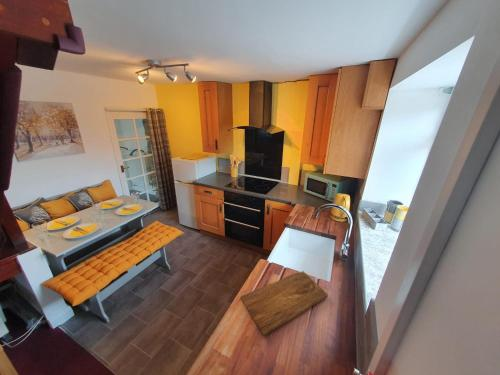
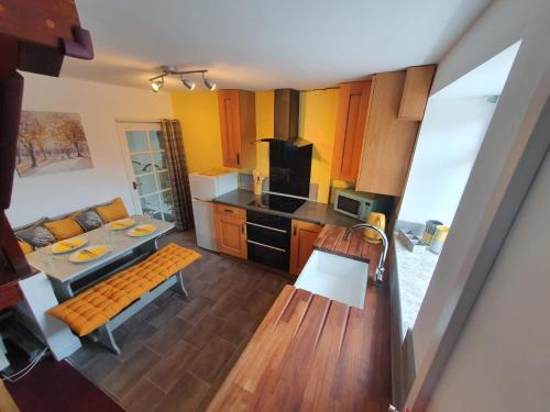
- cutting board [239,270,329,337]
